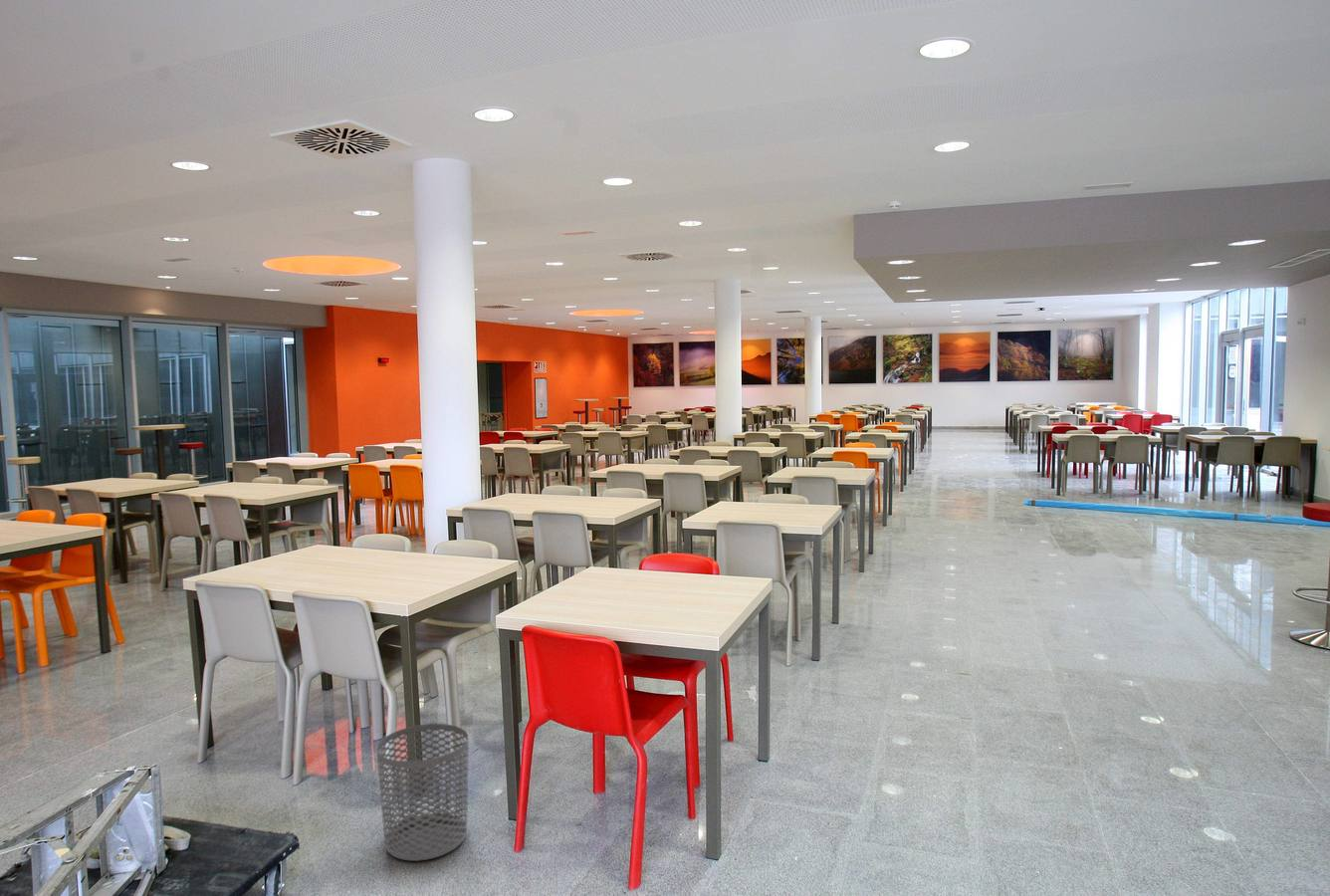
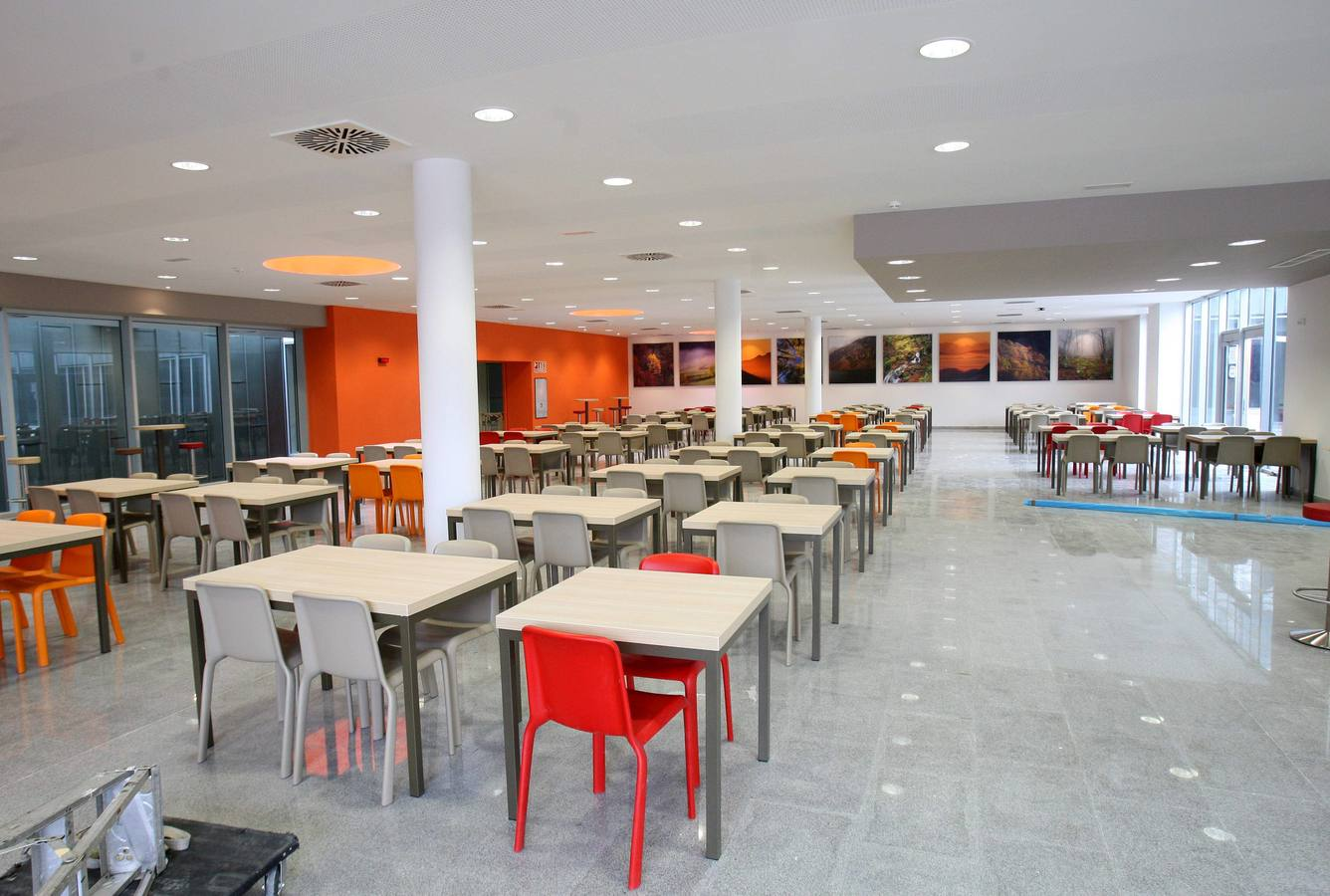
- waste bin [375,723,470,862]
